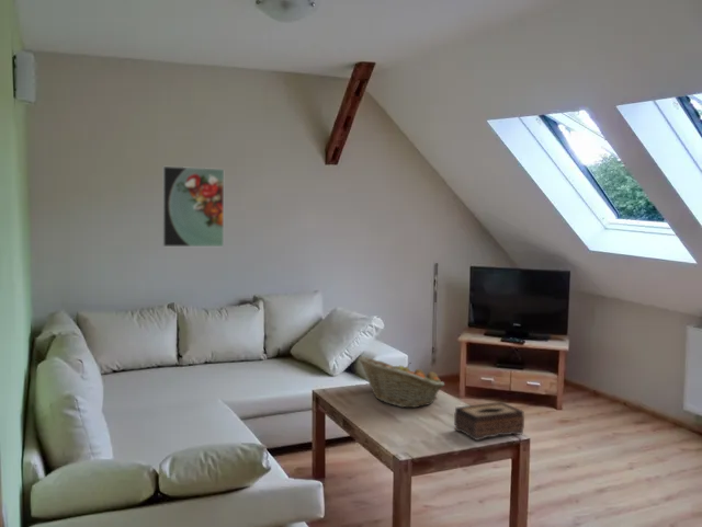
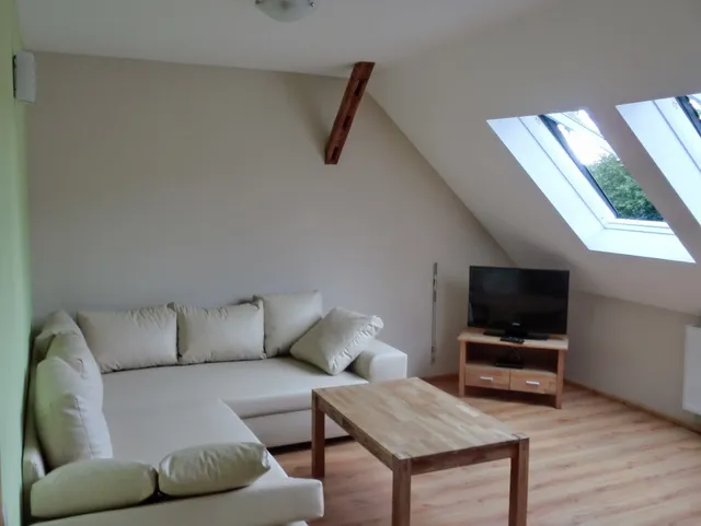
- fruit basket [358,356,445,409]
- tissue box [453,401,525,442]
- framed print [161,165,225,248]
